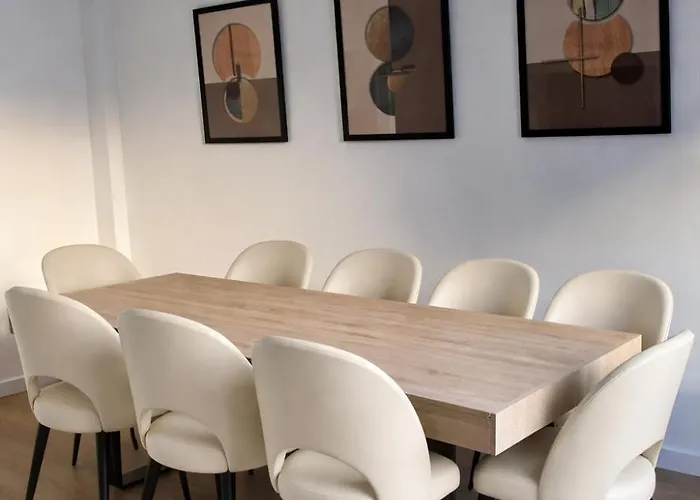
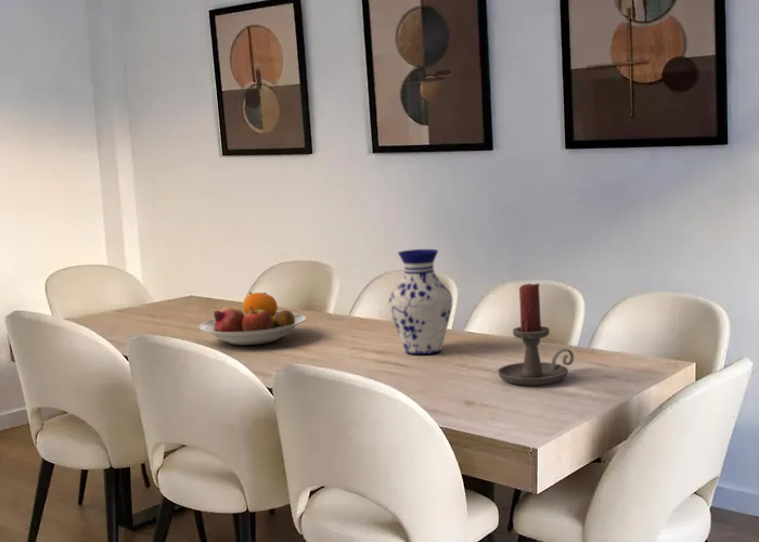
+ vase [388,248,453,356]
+ fruit bowl [198,292,307,346]
+ candle holder [497,282,575,386]
